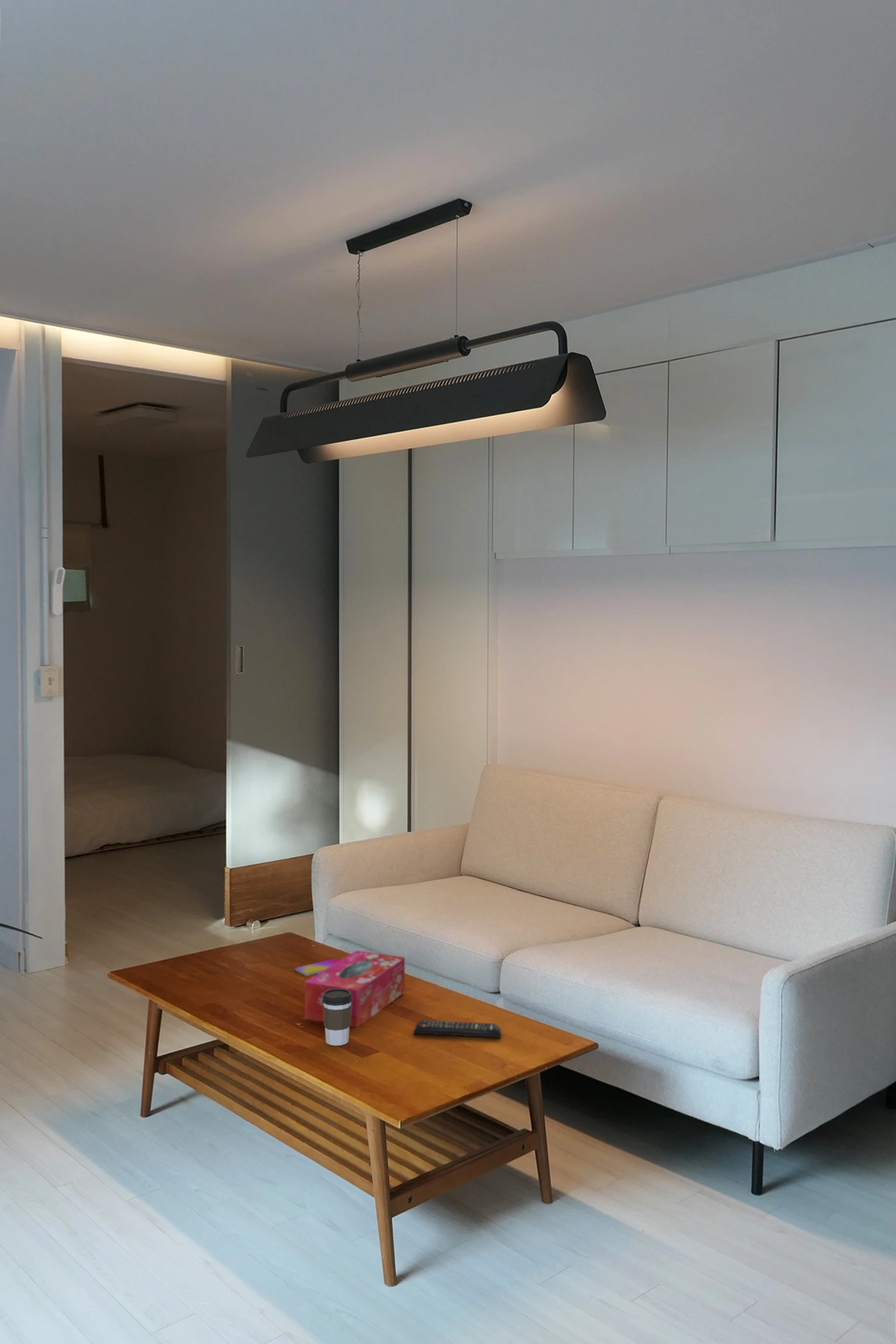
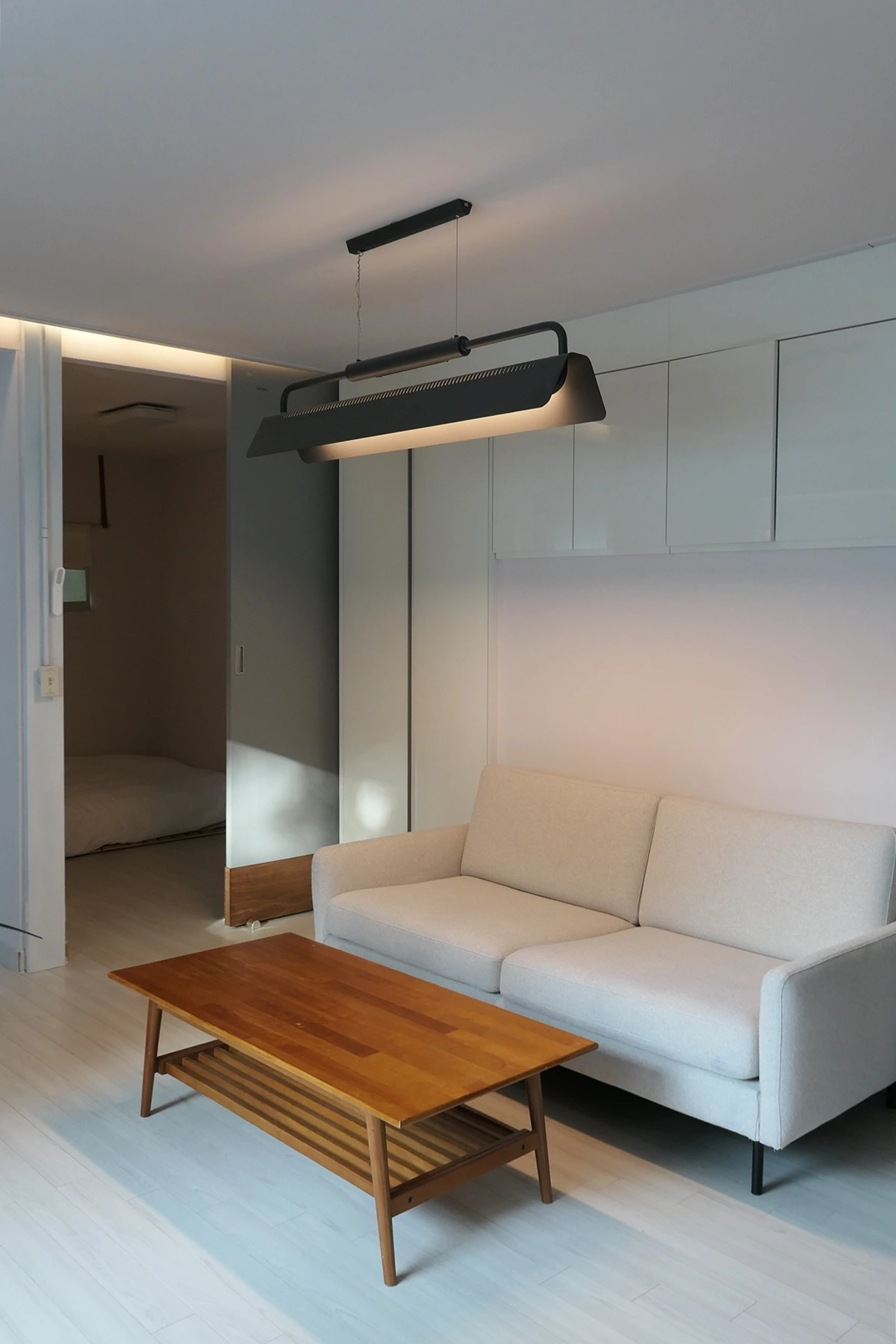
- remote control [413,1019,502,1039]
- smartphone [294,958,340,977]
- coffee cup [322,989,352,1046]
- tissue box [304,950,405,1028]
